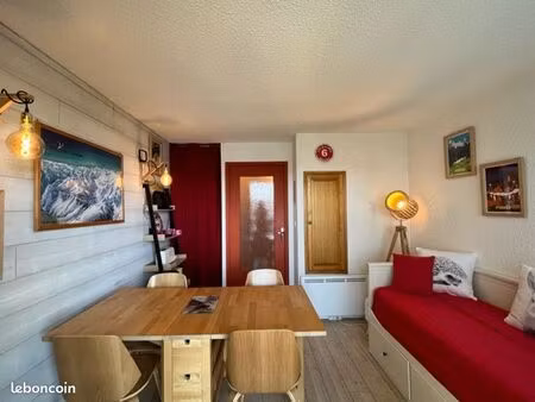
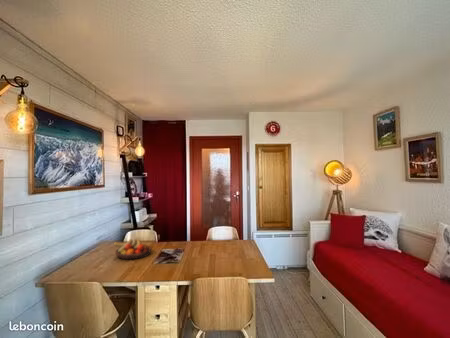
+ fruit bowl [113,238,153,261]
